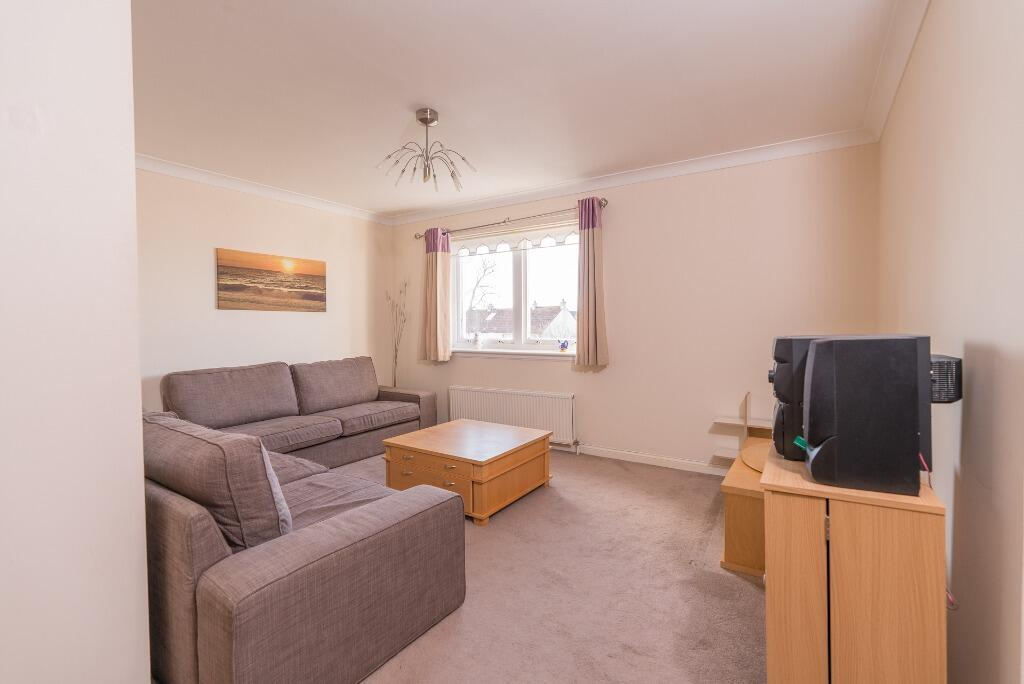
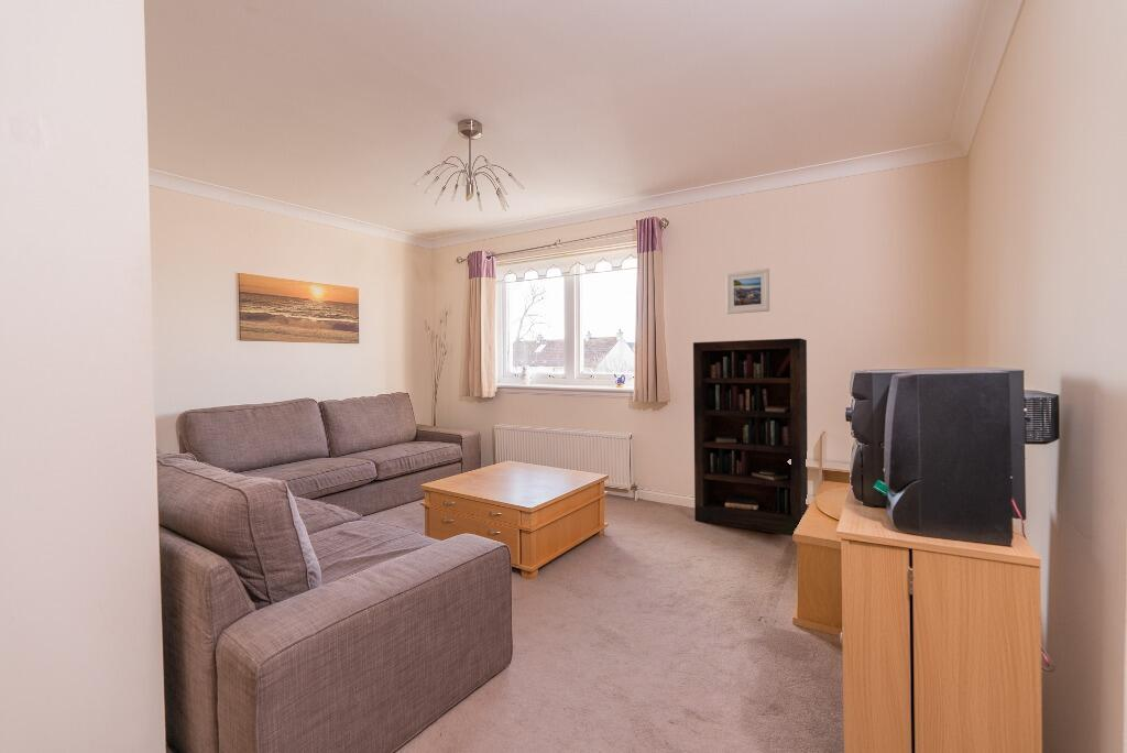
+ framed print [725,268,770,315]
+ bookcase [692,337,809,537]
